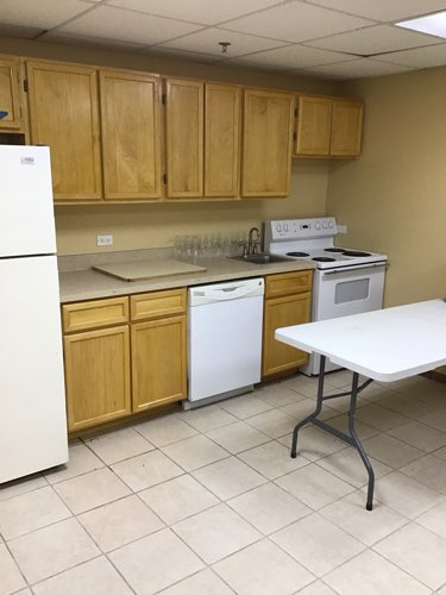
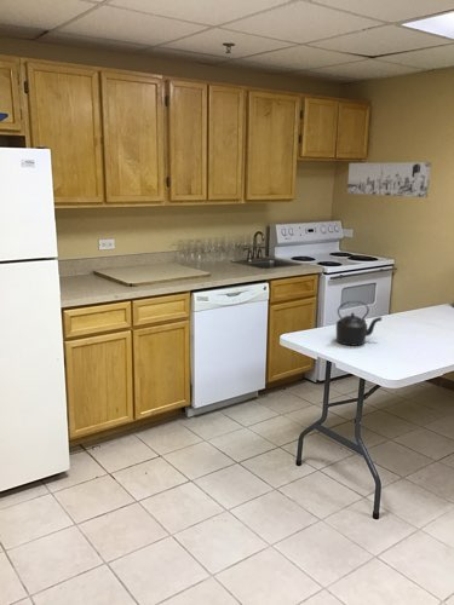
+ kettle [335,300,383,347]
+ wall art [346,161,432,198]
